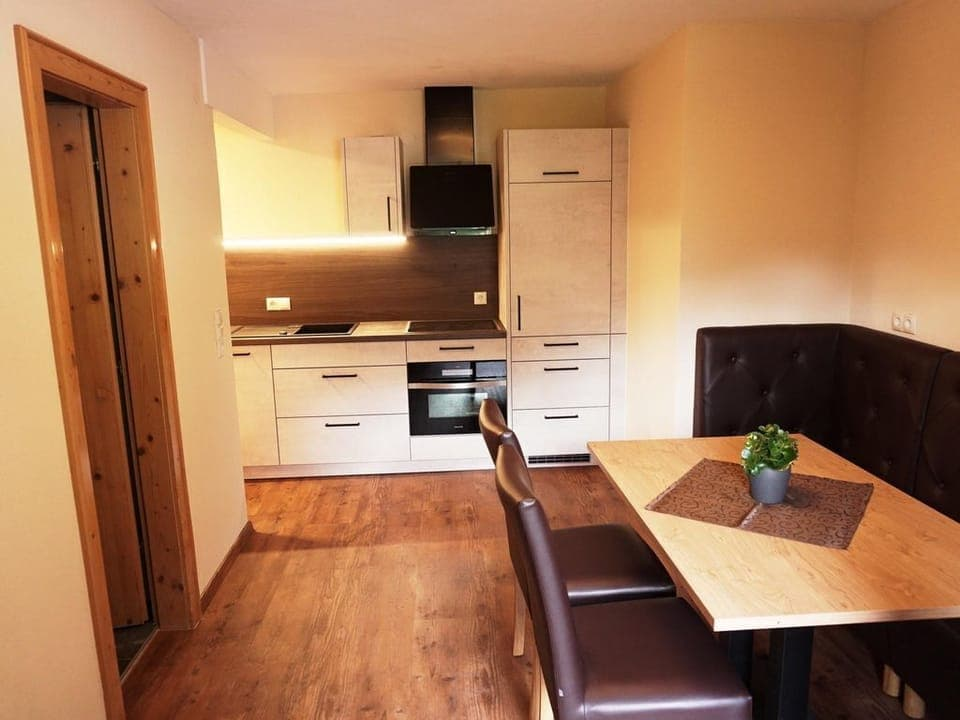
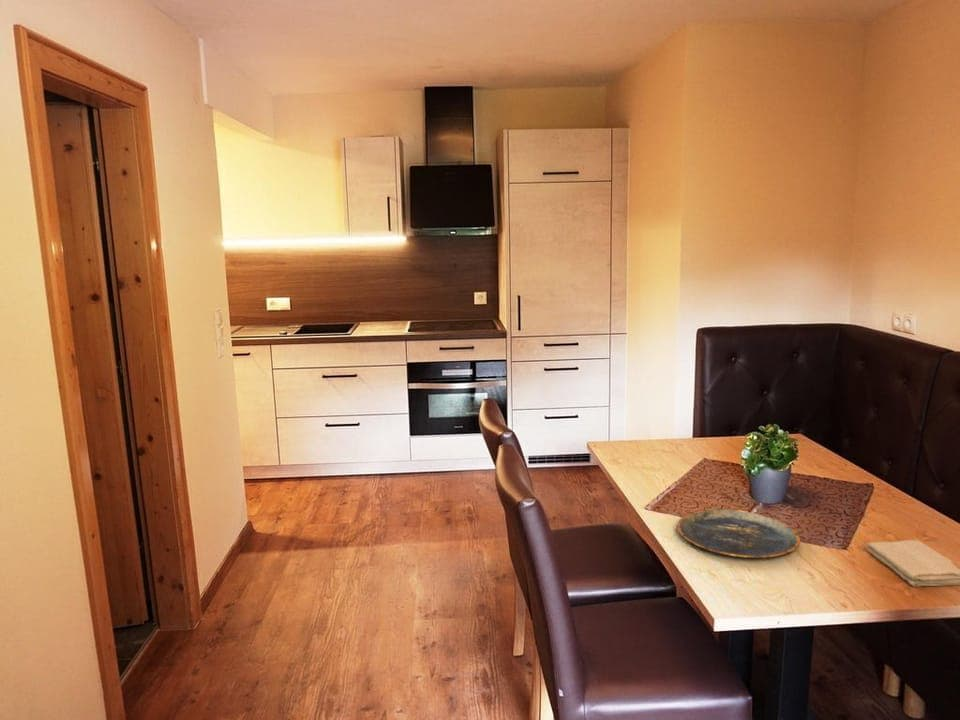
+ washcloth [865,539,960,587]
+ plate [676,508,801,559]
